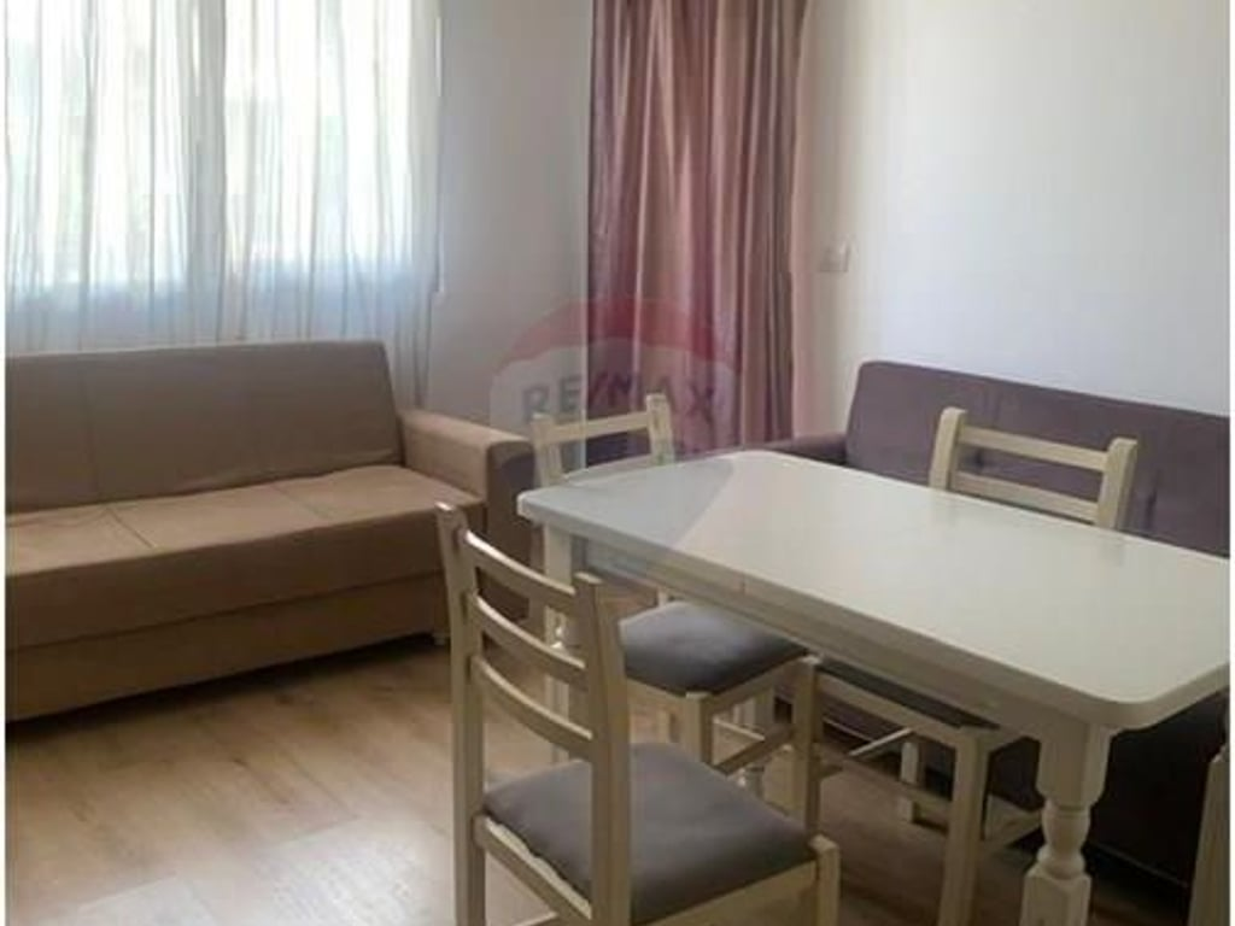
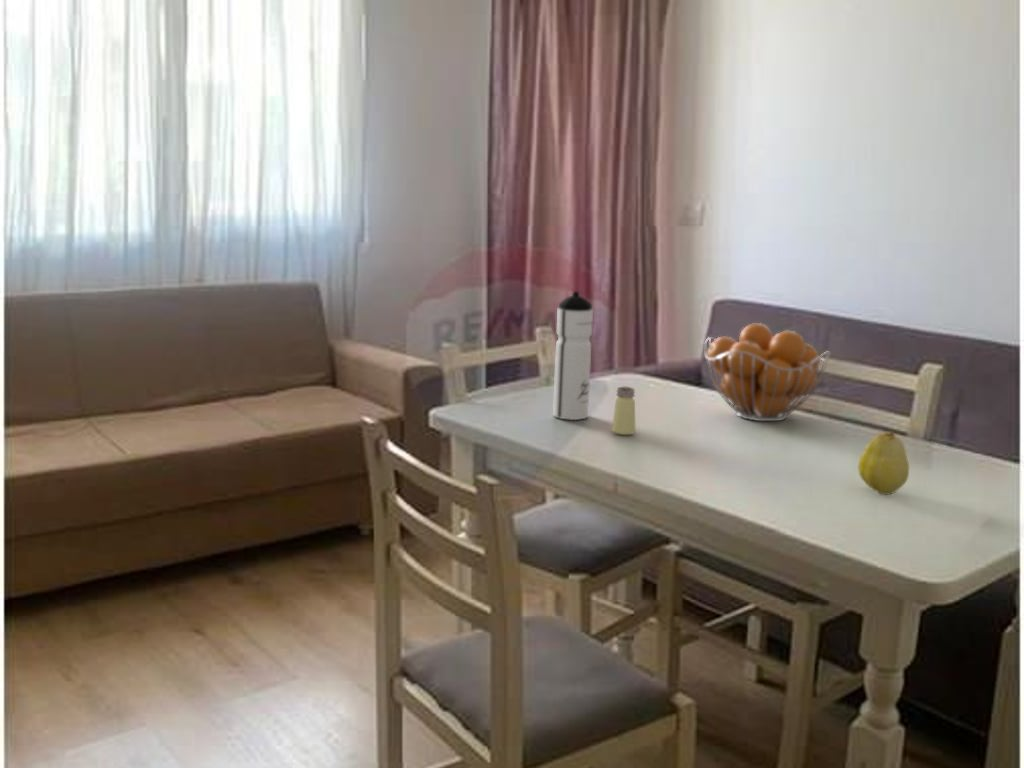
+ fruit [857,428,910,496]
+ water bottle [552,290,594,421]
+ fruit basket [703,322,831,422]
+ saltshaker [611,386,637,436]
